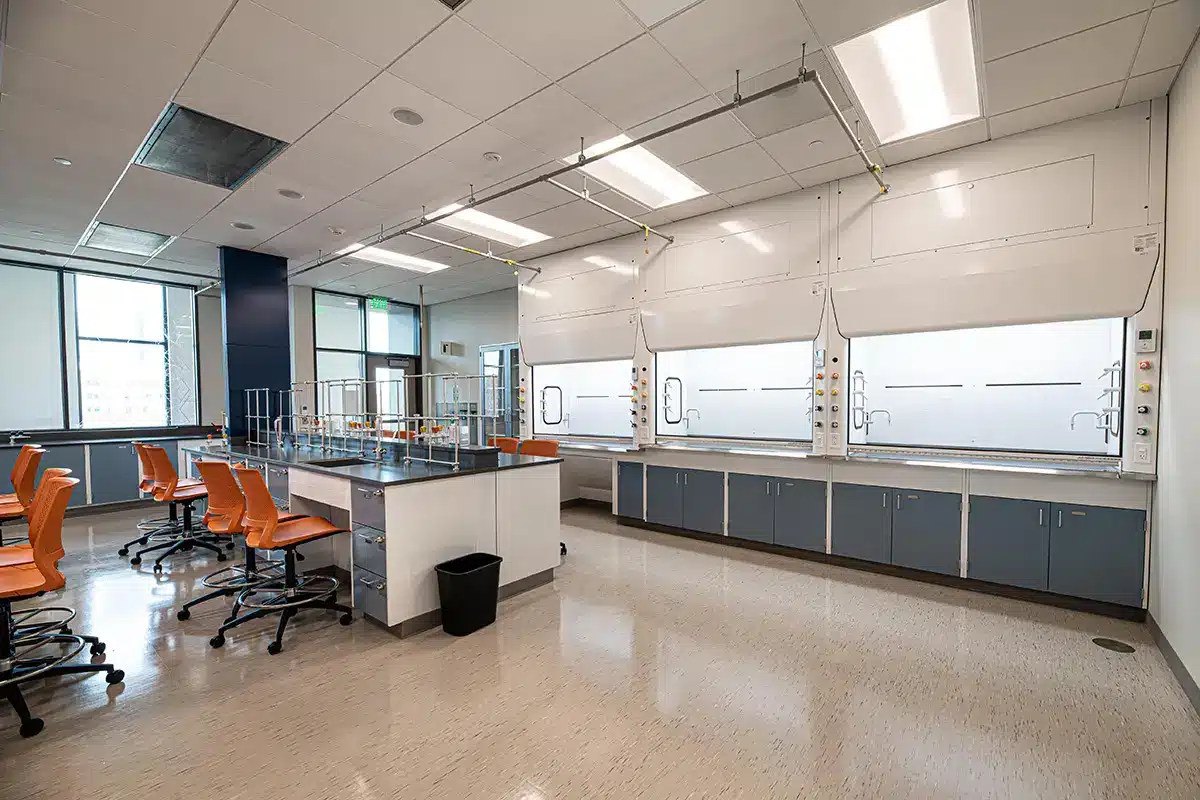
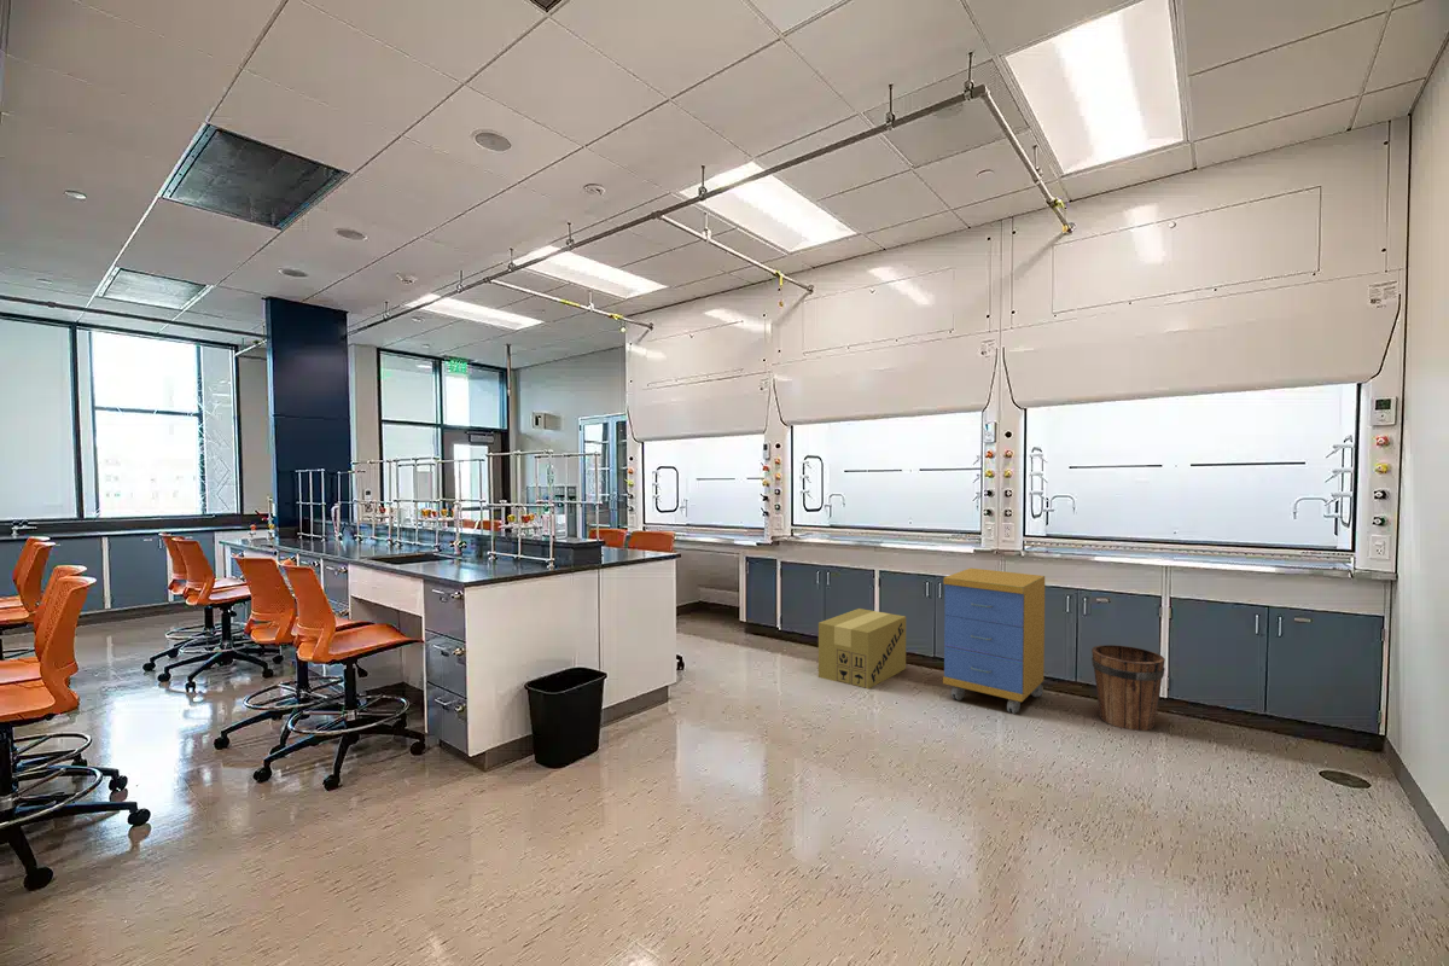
+ storage cabinet [942,568,1046,715]
+ cardboard box [817,607,907,691]
+ bucket [1090,644,1166,732]
